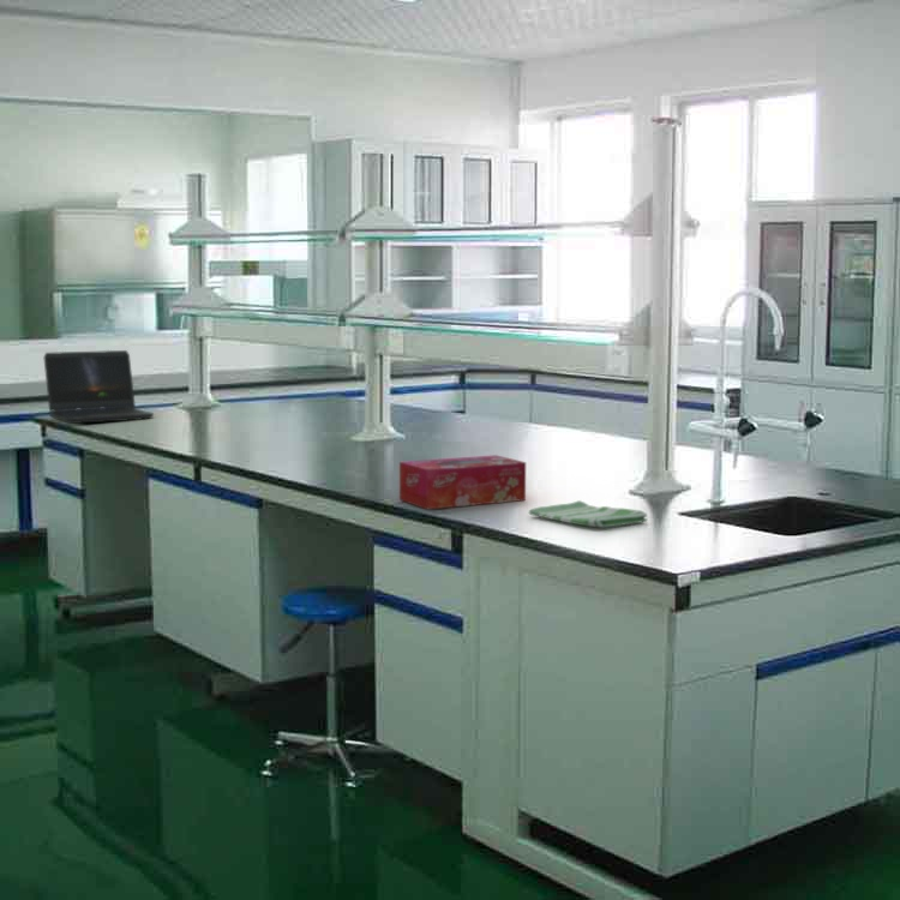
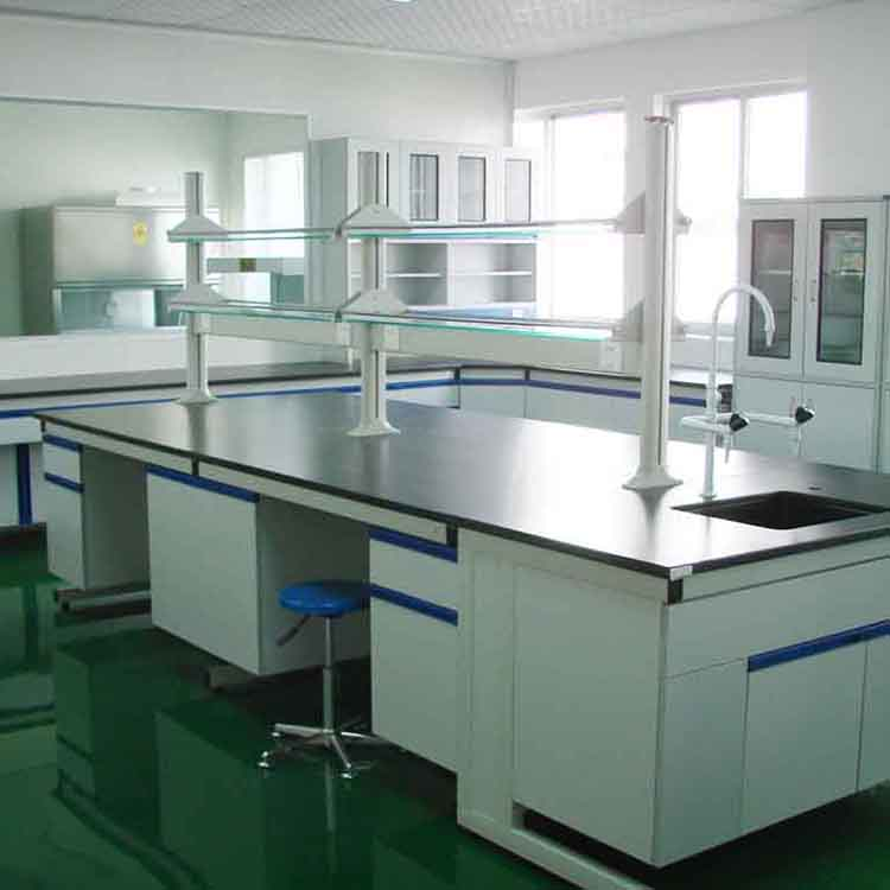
- tissue box [398,454,527,510]
- dish towel [528,499,649,528]
- laptop computer [42,349,155,425]
